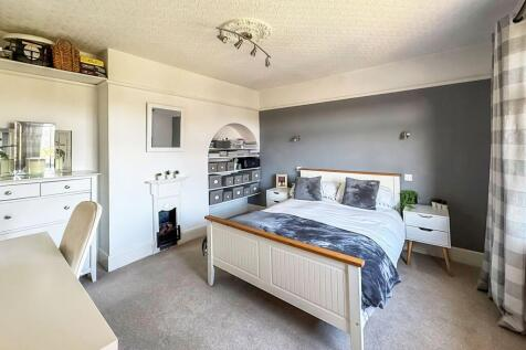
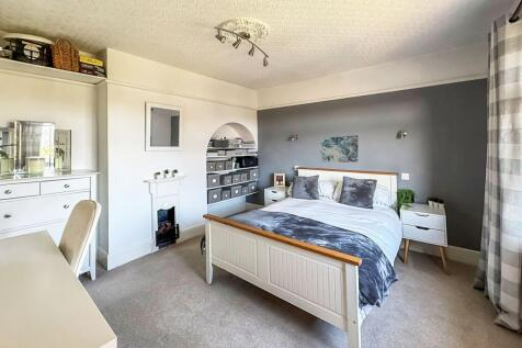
+ wall art [319,134,360,164]
